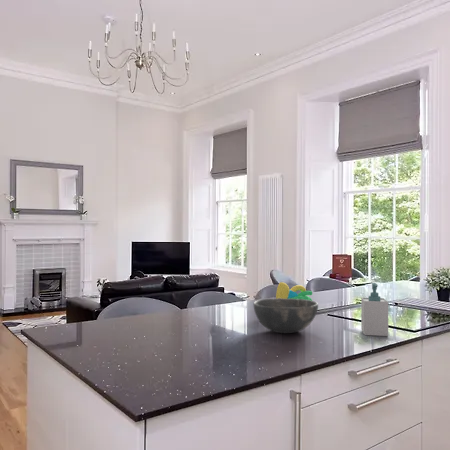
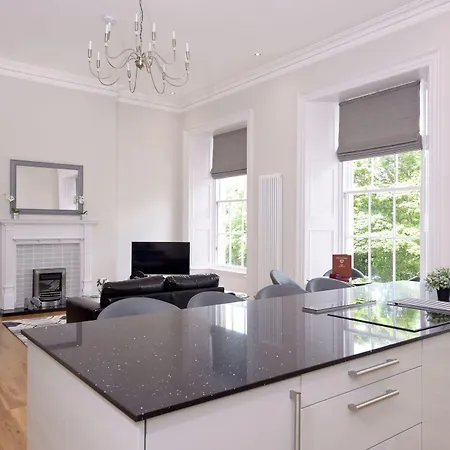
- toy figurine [275,281,313,301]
- bowl [253,298,319,334]
- soap bottle [360,282,389,337]
